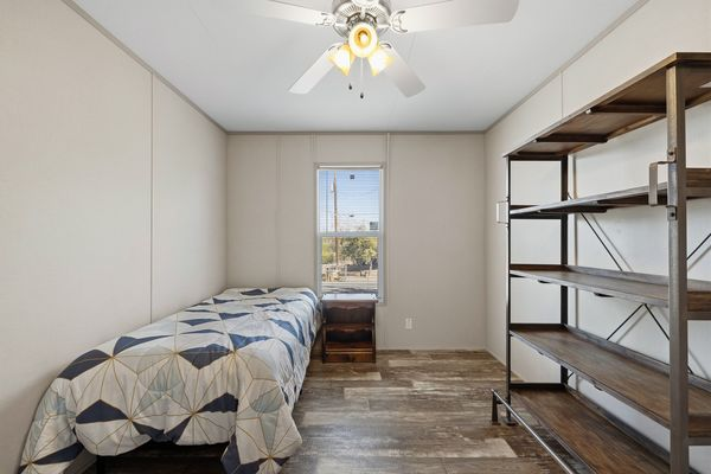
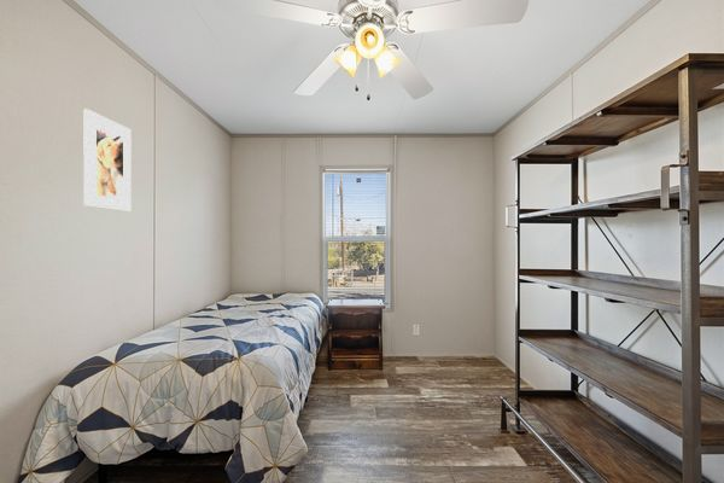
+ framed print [82,107,133,213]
